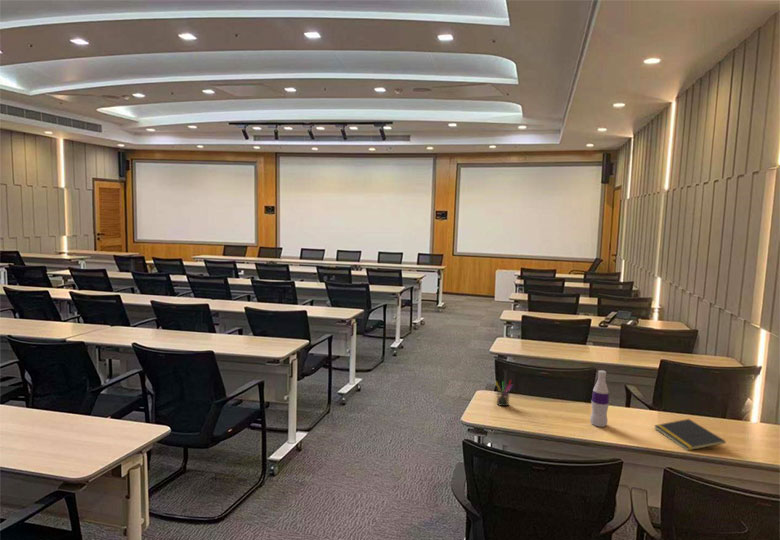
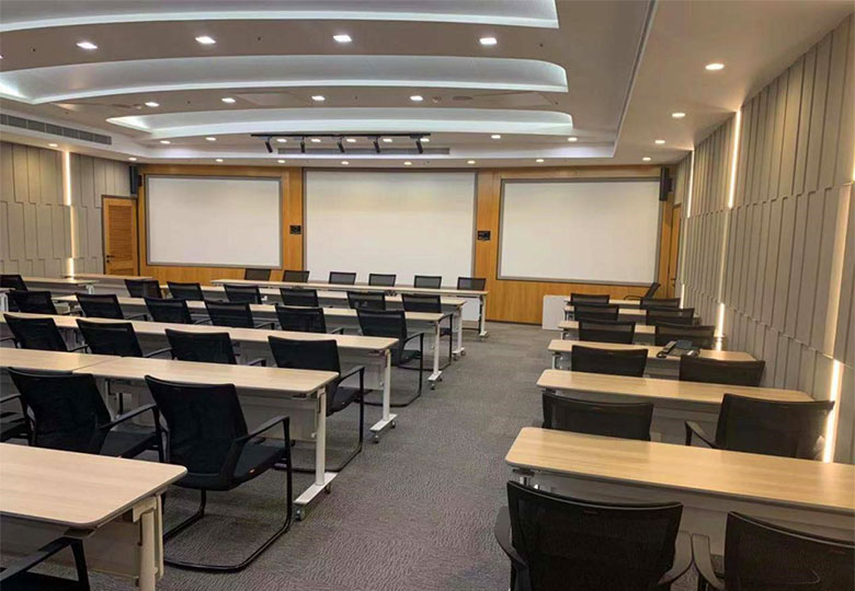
- notepad [653,418,726,452]
- bottle [589,369,610,428]
- pen holder [494,379,514,407]
